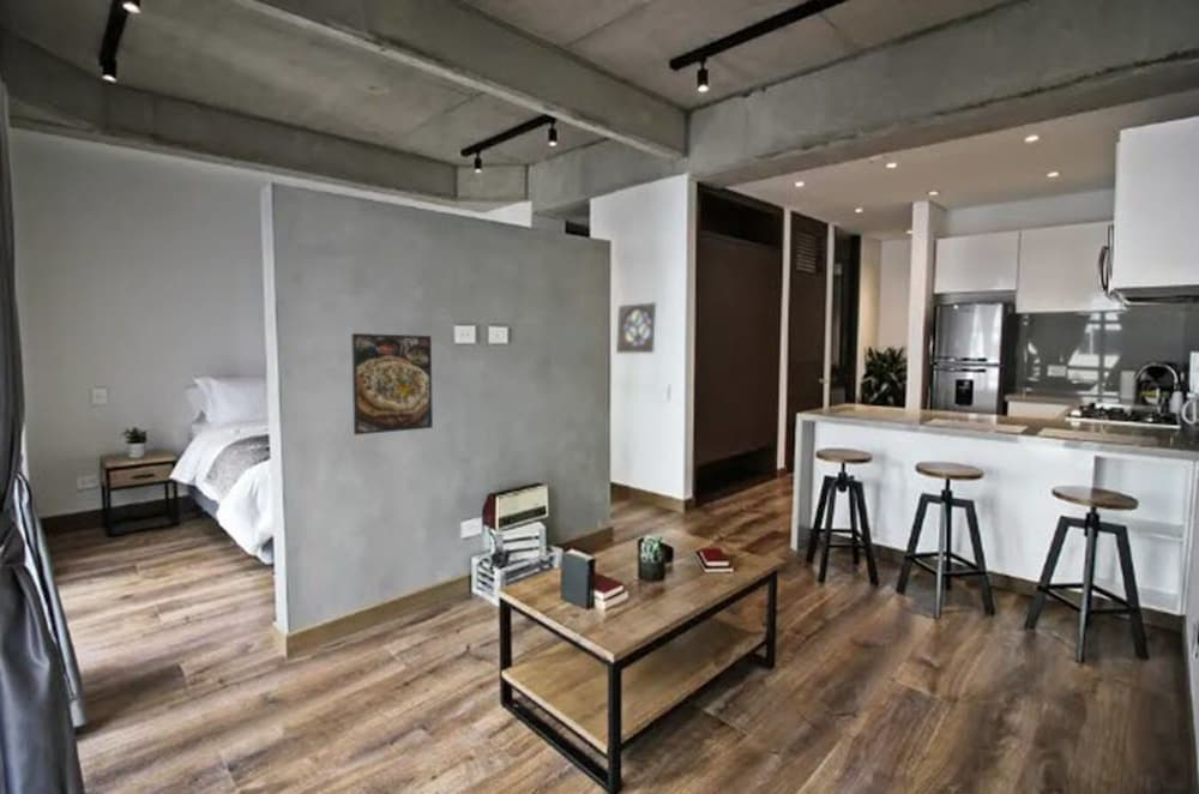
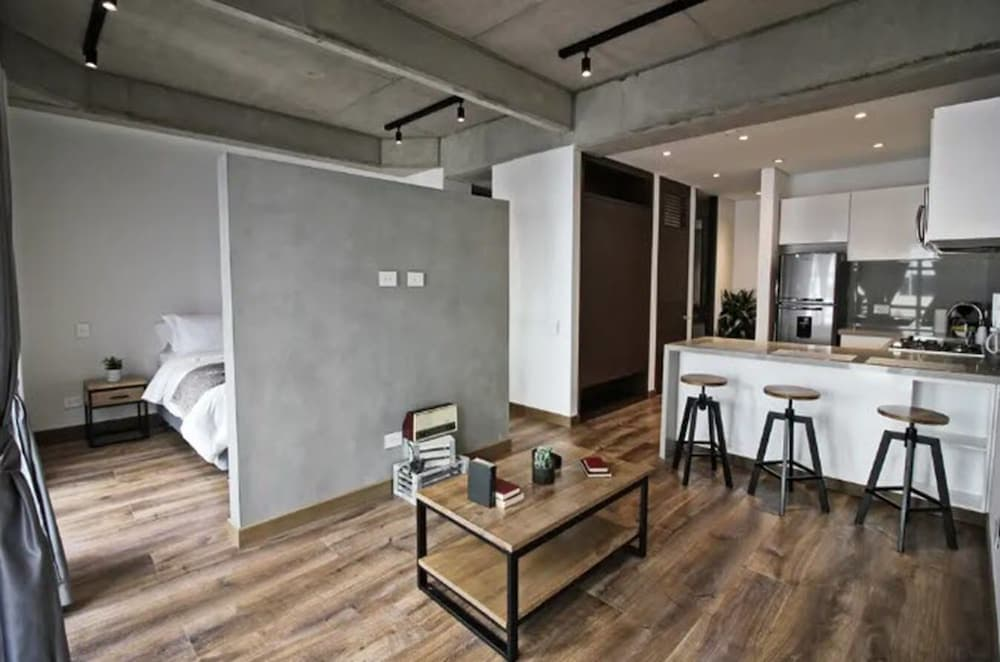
- wall ornament [615,301,657,354]
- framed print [350,332,434,437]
